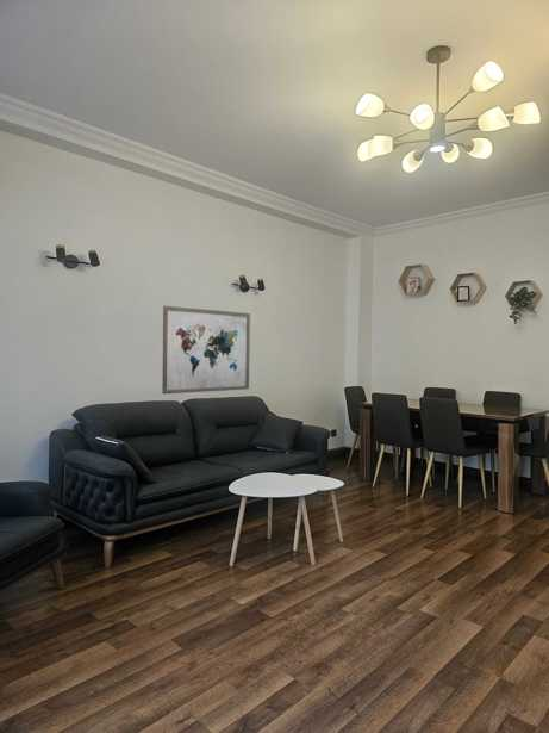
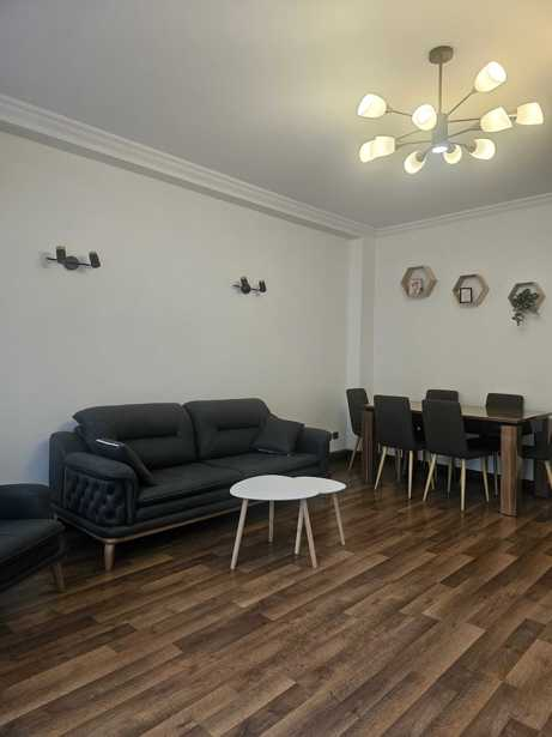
- wall art [161,305,251,395]
